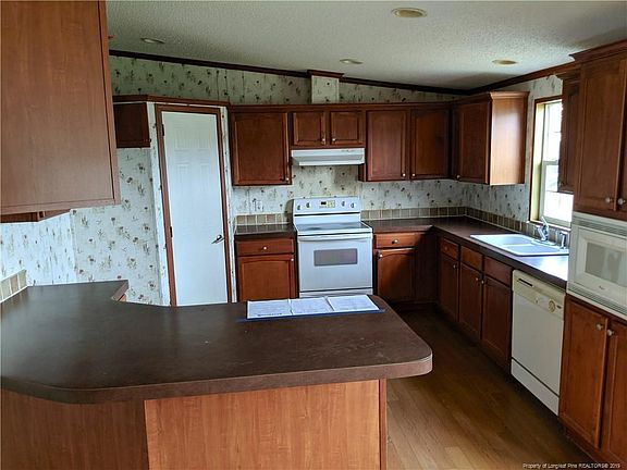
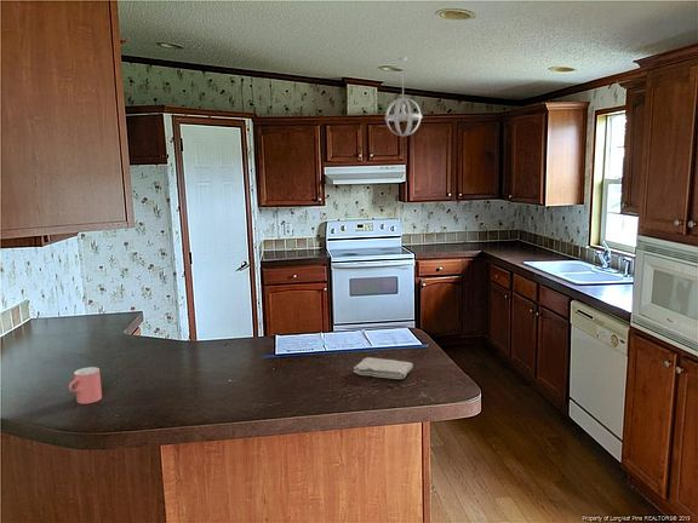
+ cup [68,366,103,406]
+ pendant light [384,57,423,137]
+ washcloth [353,356,414,380]
